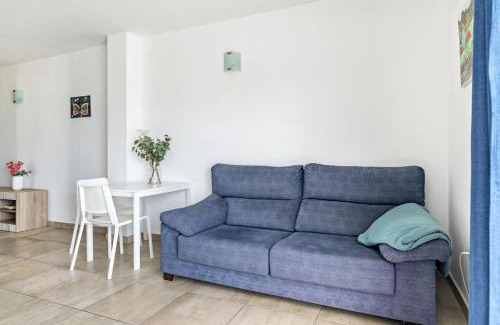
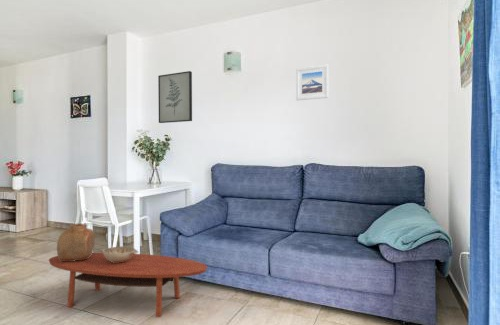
+ coffee table [48,252,208,318]
+ vase [56,222,96,261]
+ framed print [295,64,330,101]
+ decorative bowl [99,245,139,263]
+ wall art [157,70,193,124]
